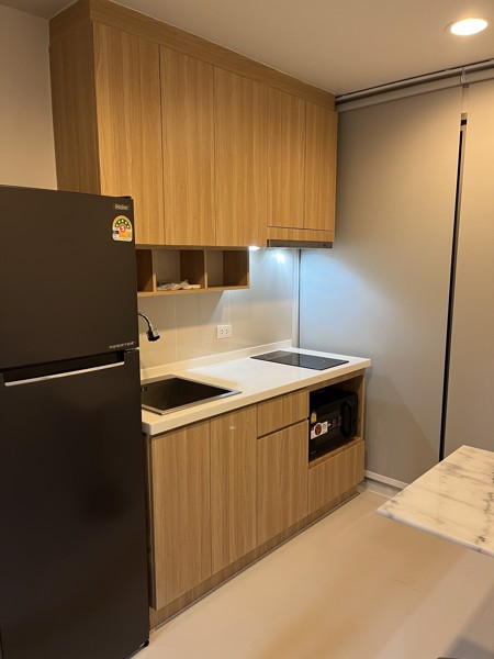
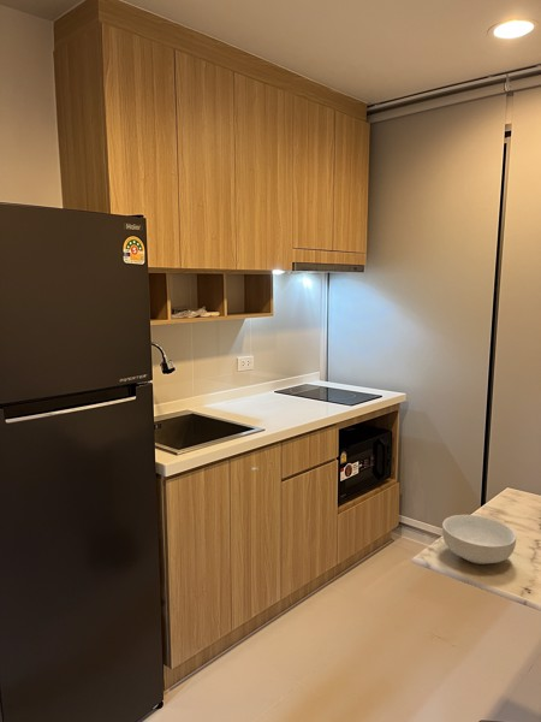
+ cereal bowl [441,514,517,566]
